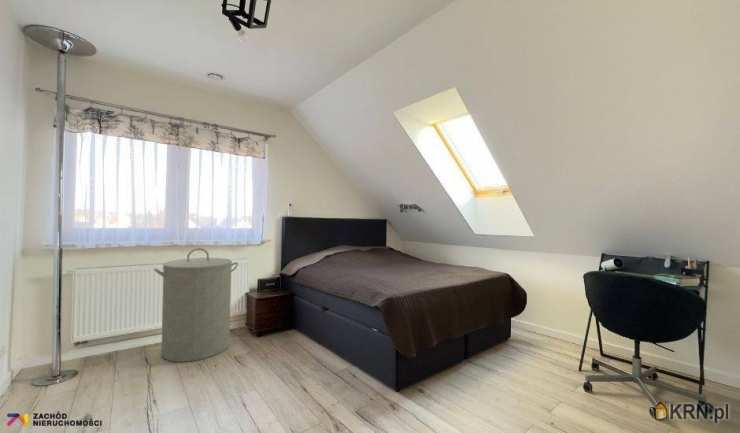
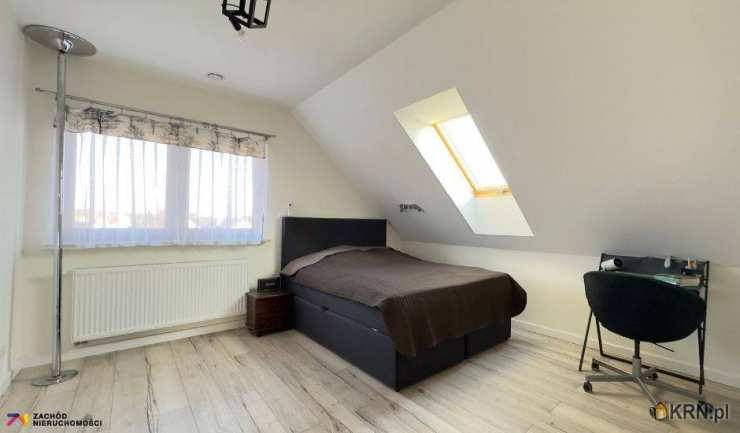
- laundry hamper [153,247,239,363]
